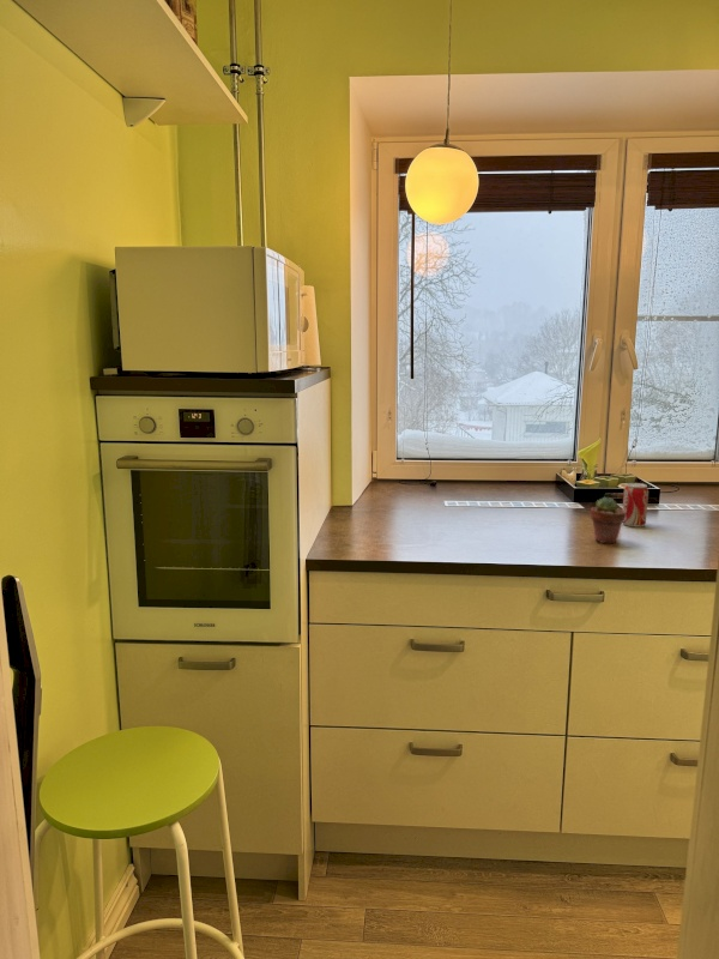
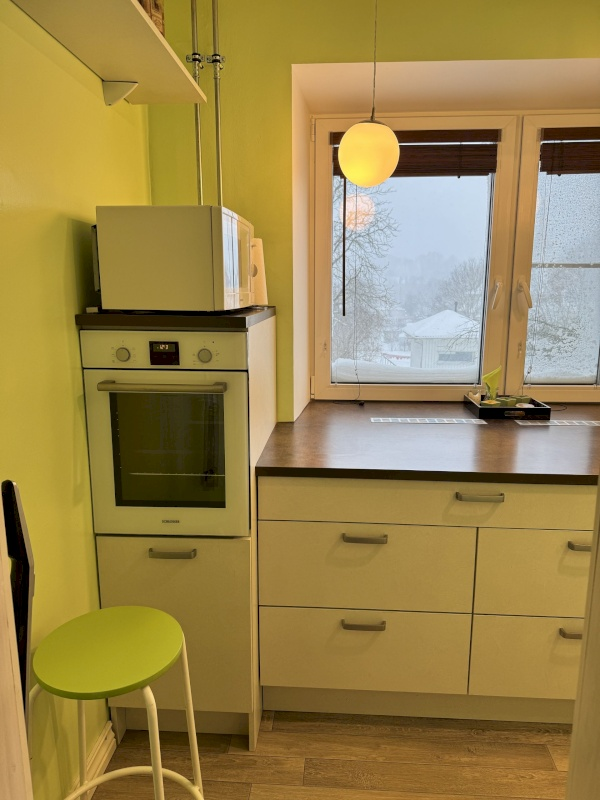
- potted succulent [590,496,626,544]
- beverage can [622,482,649,527]
